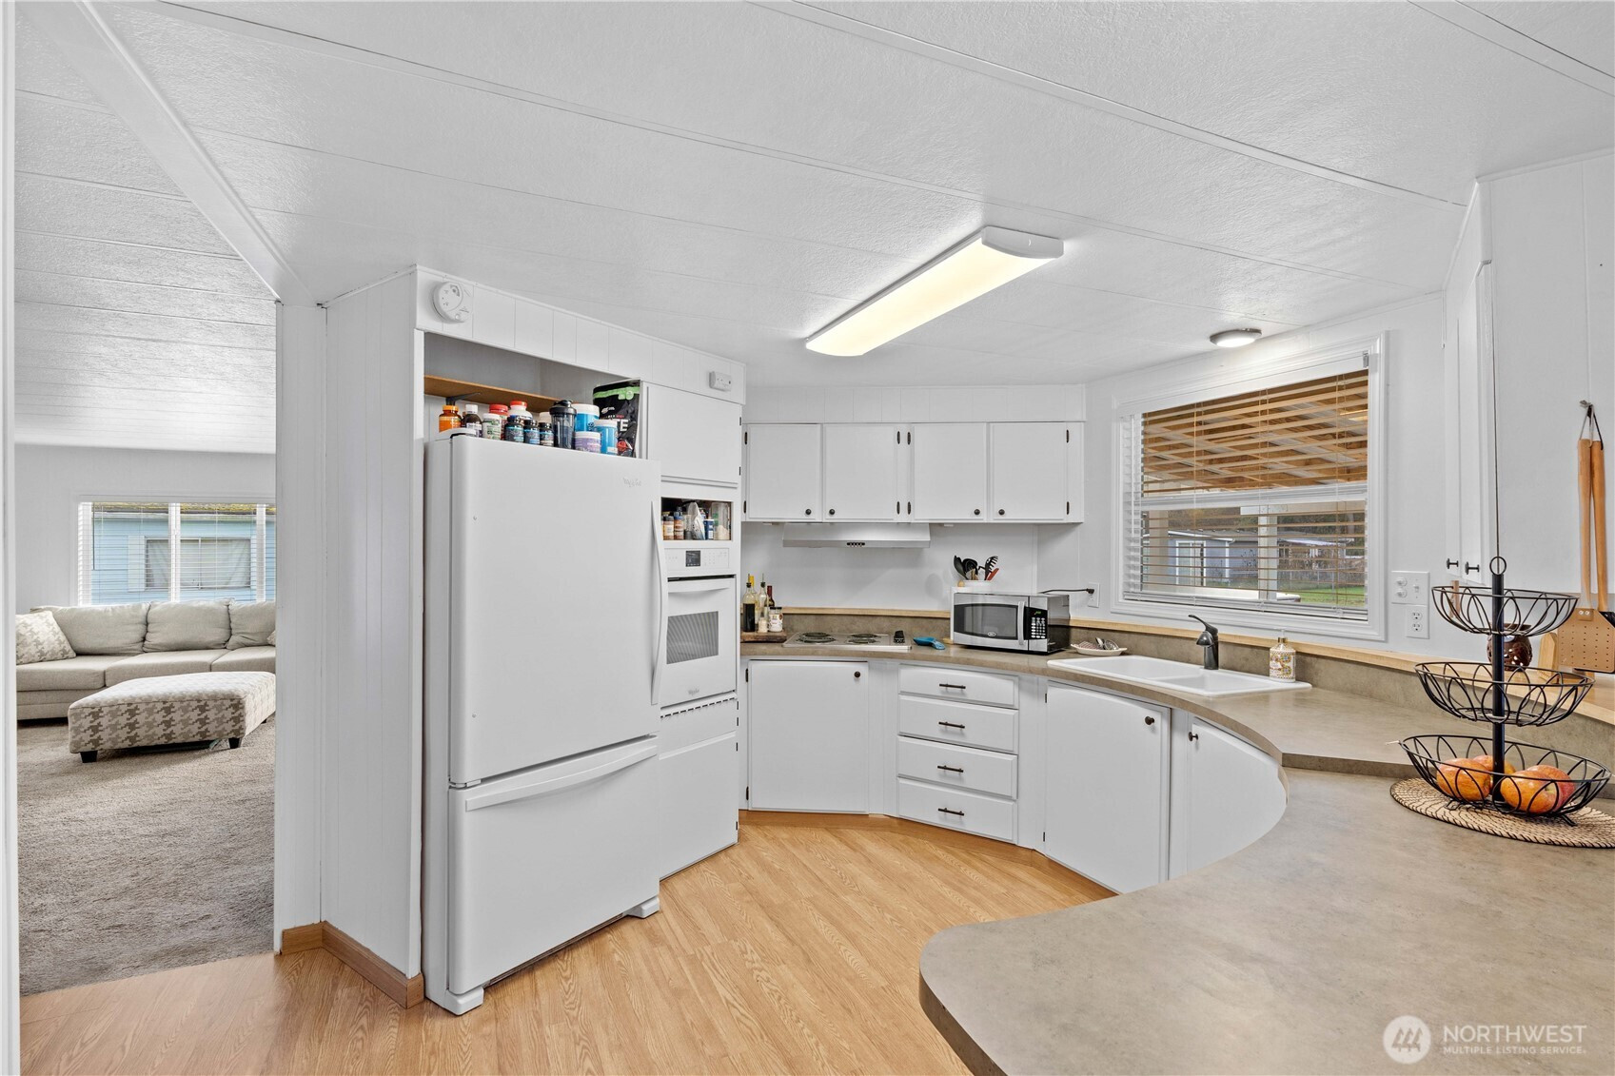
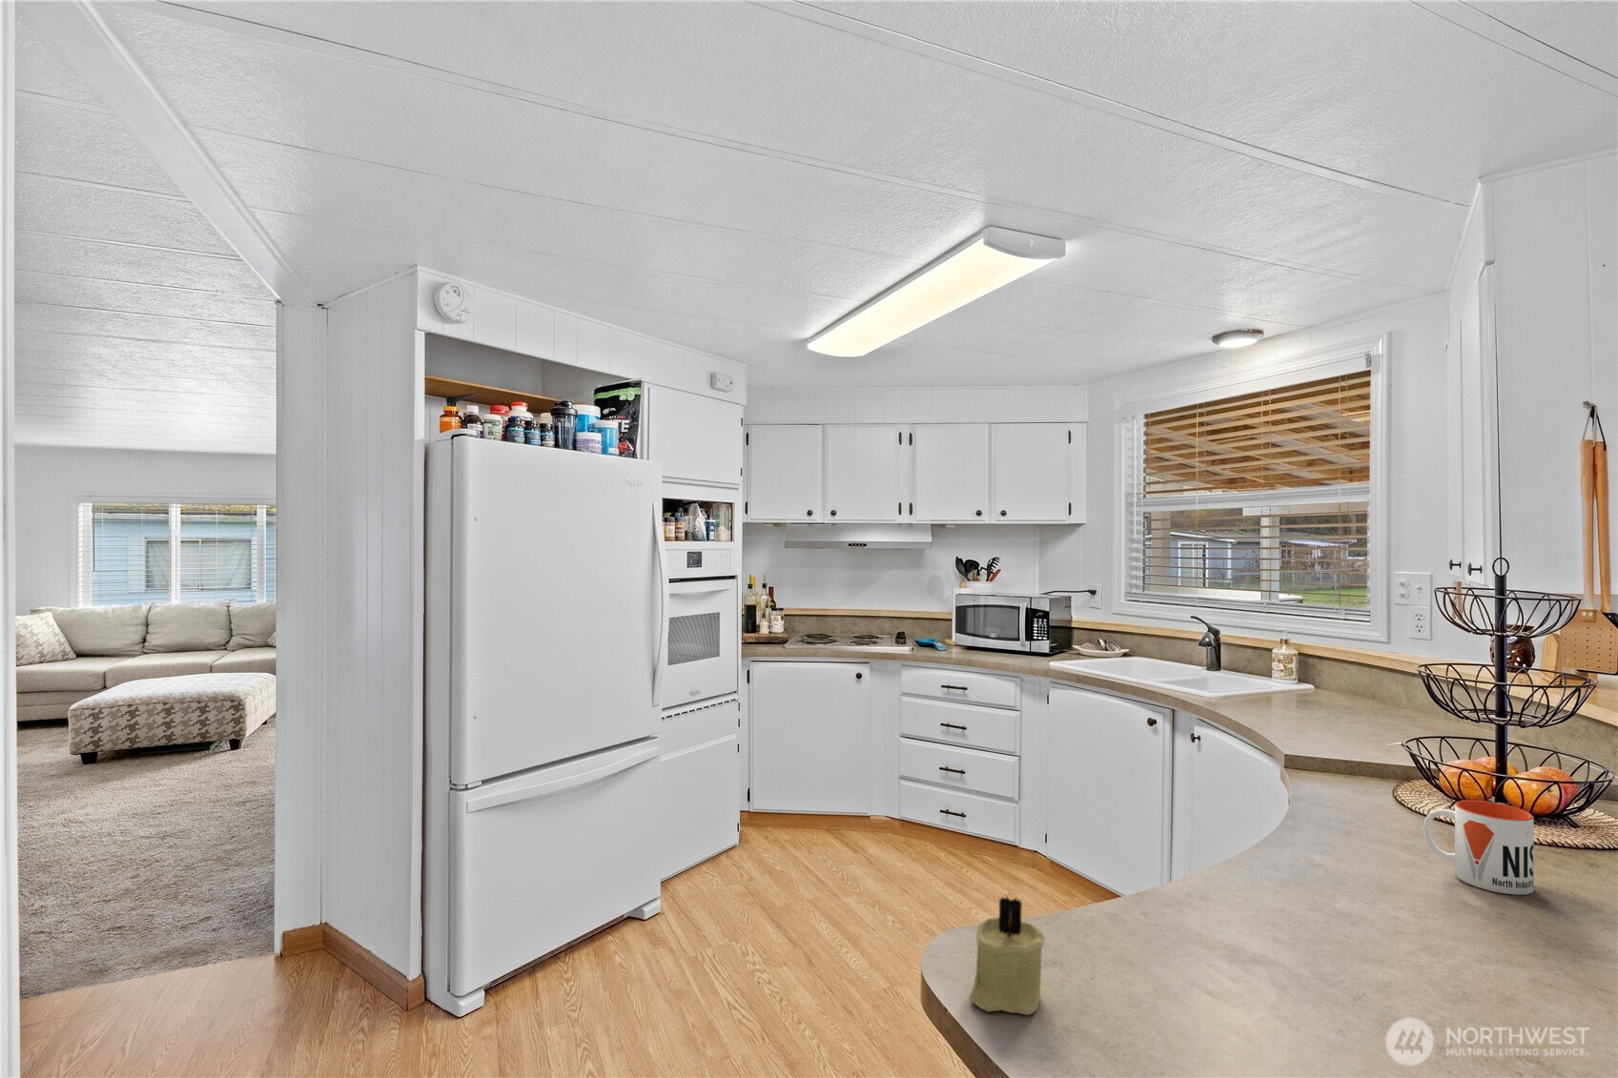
+ candle [968,895,1045,1017]
+ mug [1423,800,1535,896]
